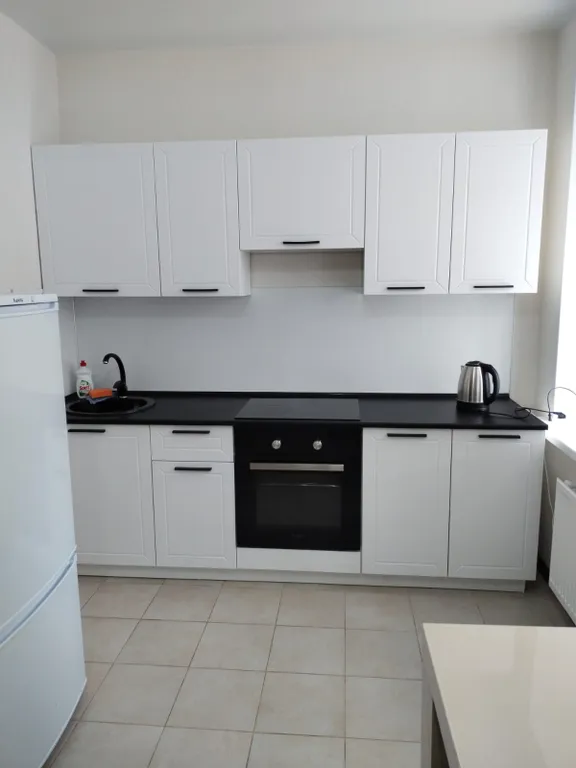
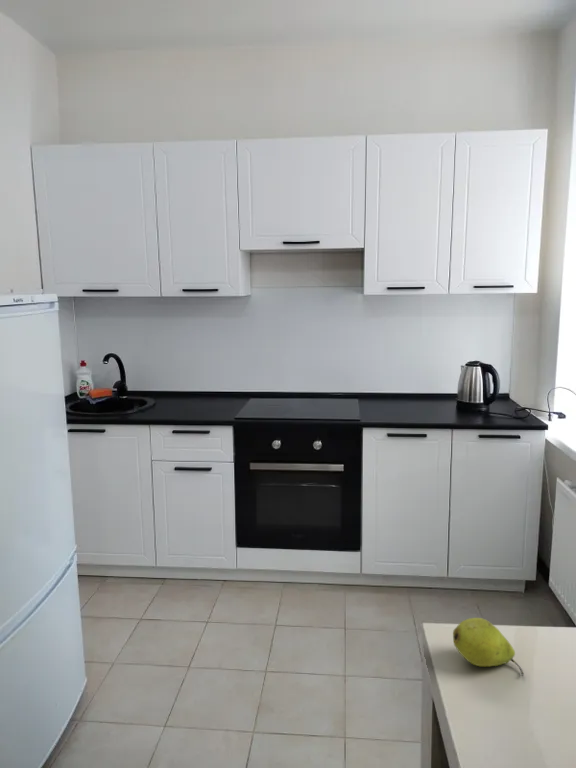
+ fruit [452,617,525,678]
